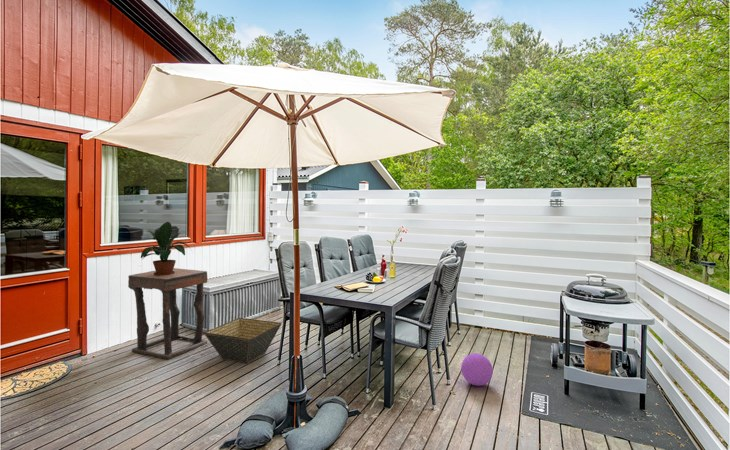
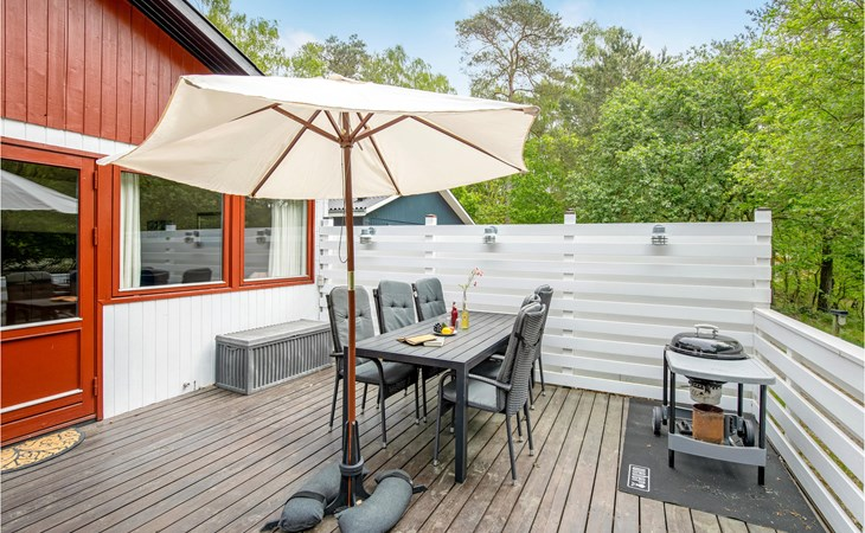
- potted plant [140,221,193,275]
- basket [203,317,283,364]
- side table [127,267,208,361]
- ball [460,352,494,387]
